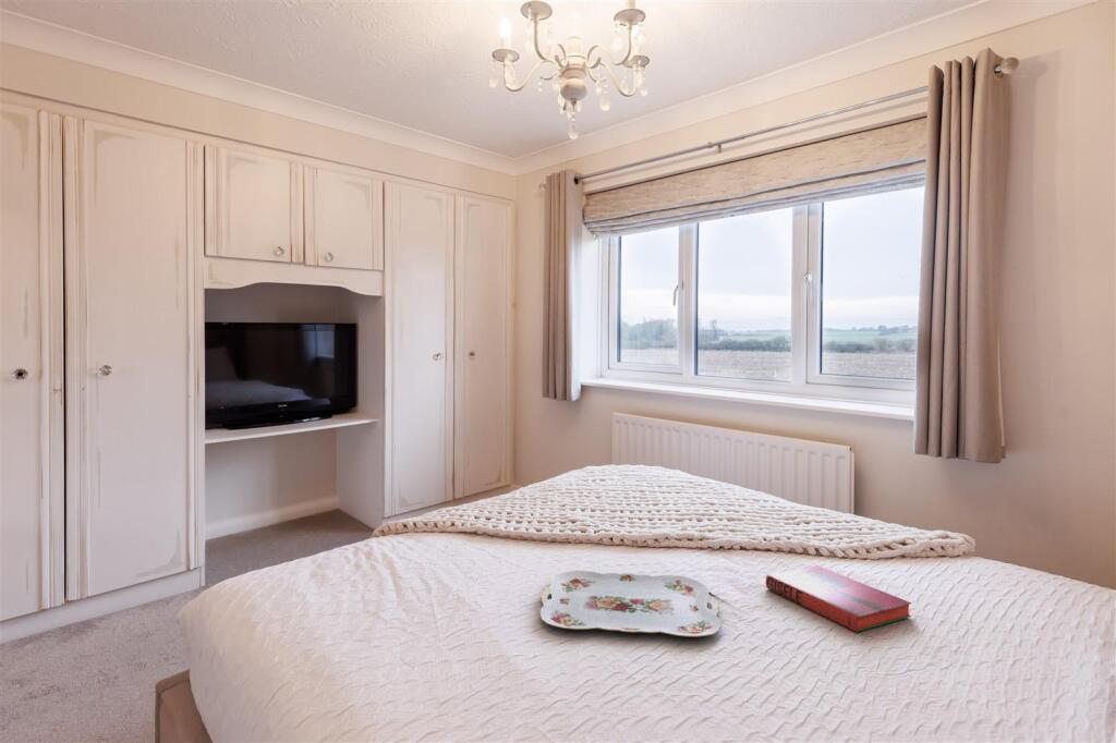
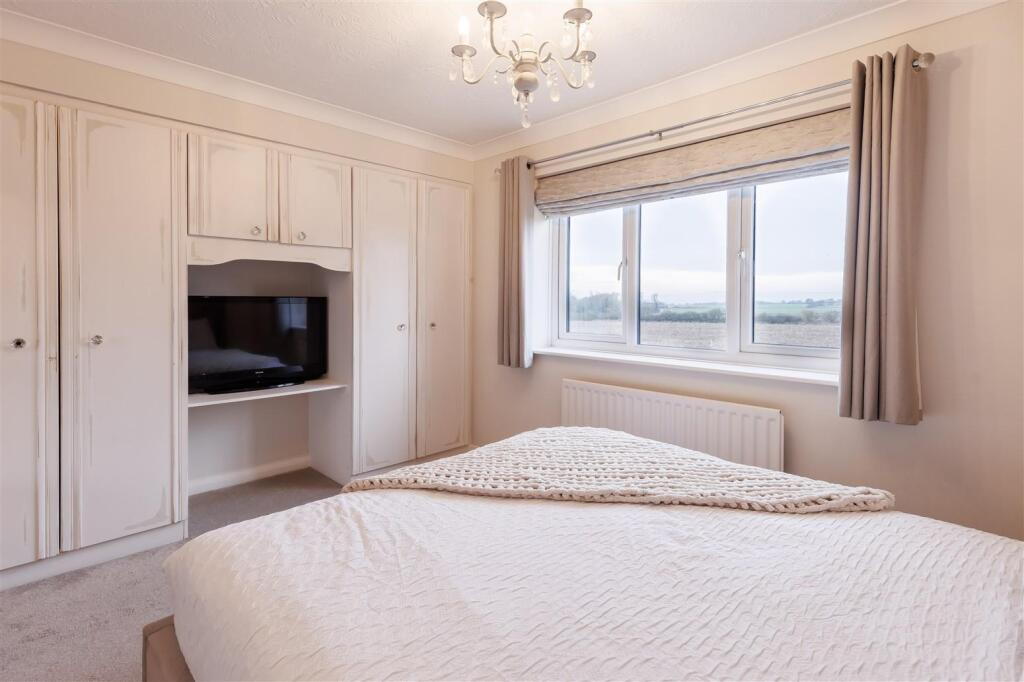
- hardback book [765,564,912,633]
- serving tray [539,570,721,638]
